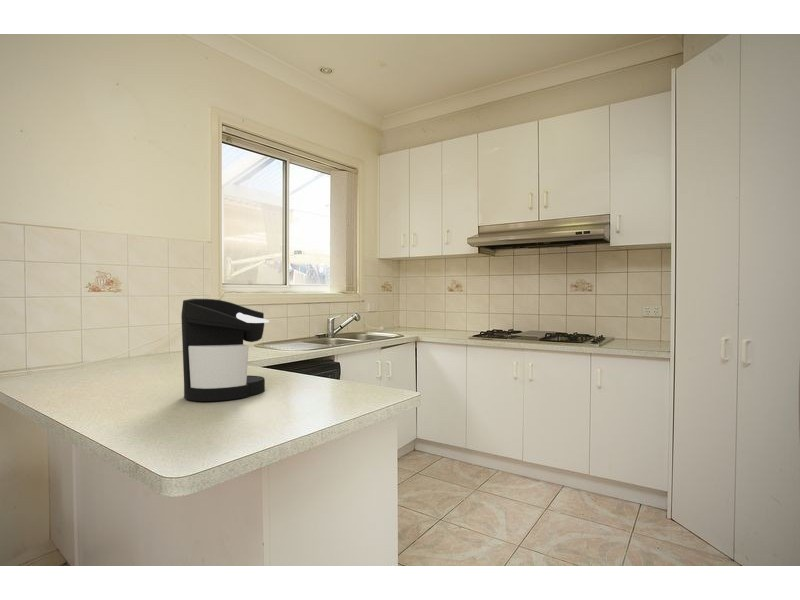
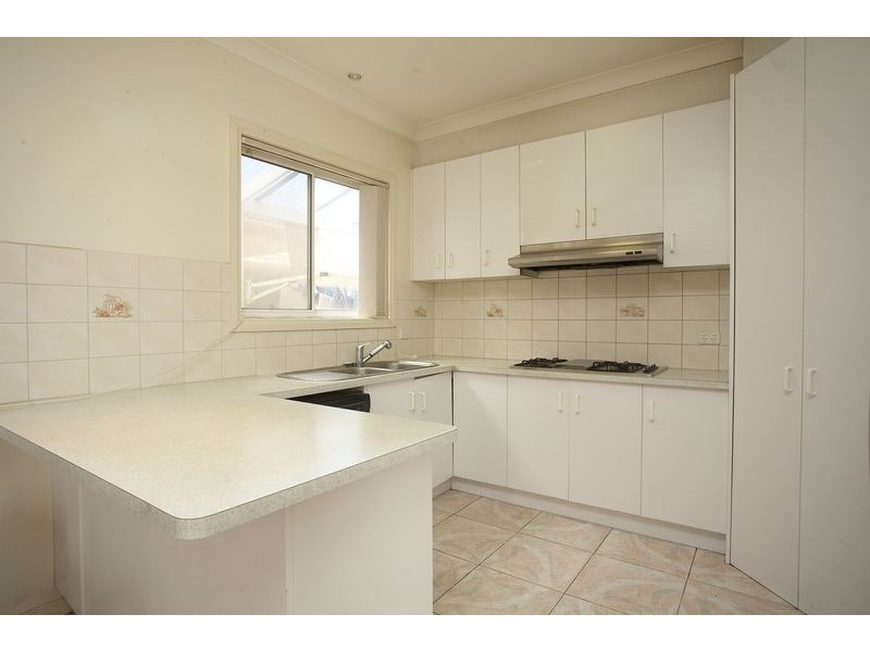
- coffee maker [180,298,270,402]
